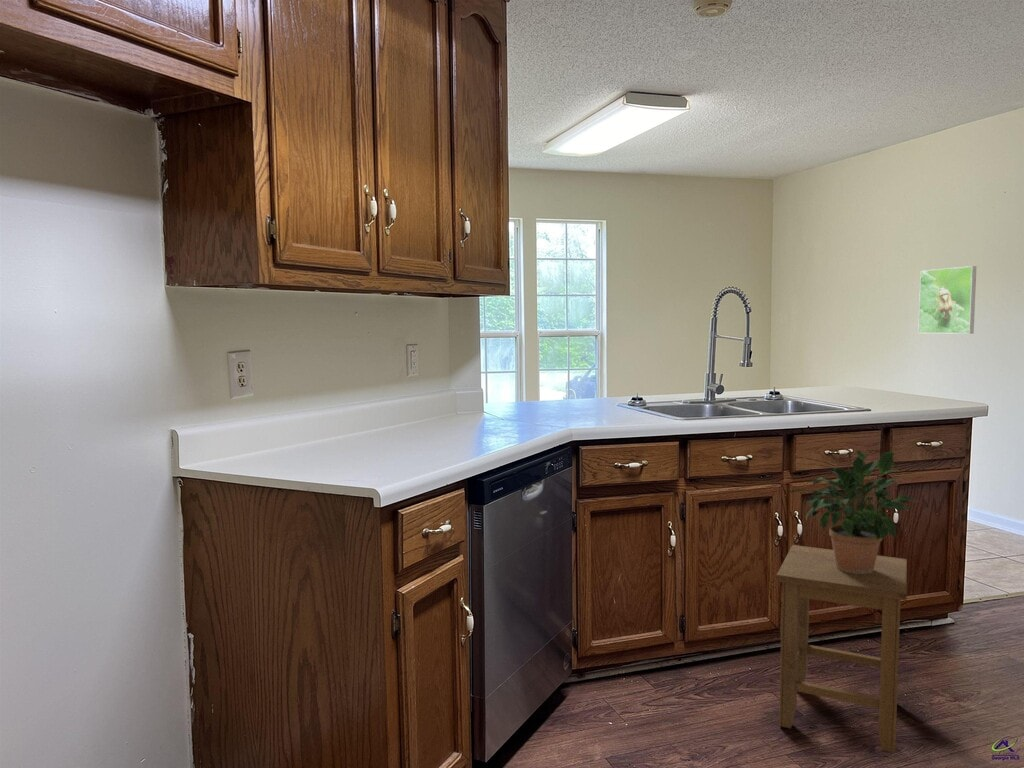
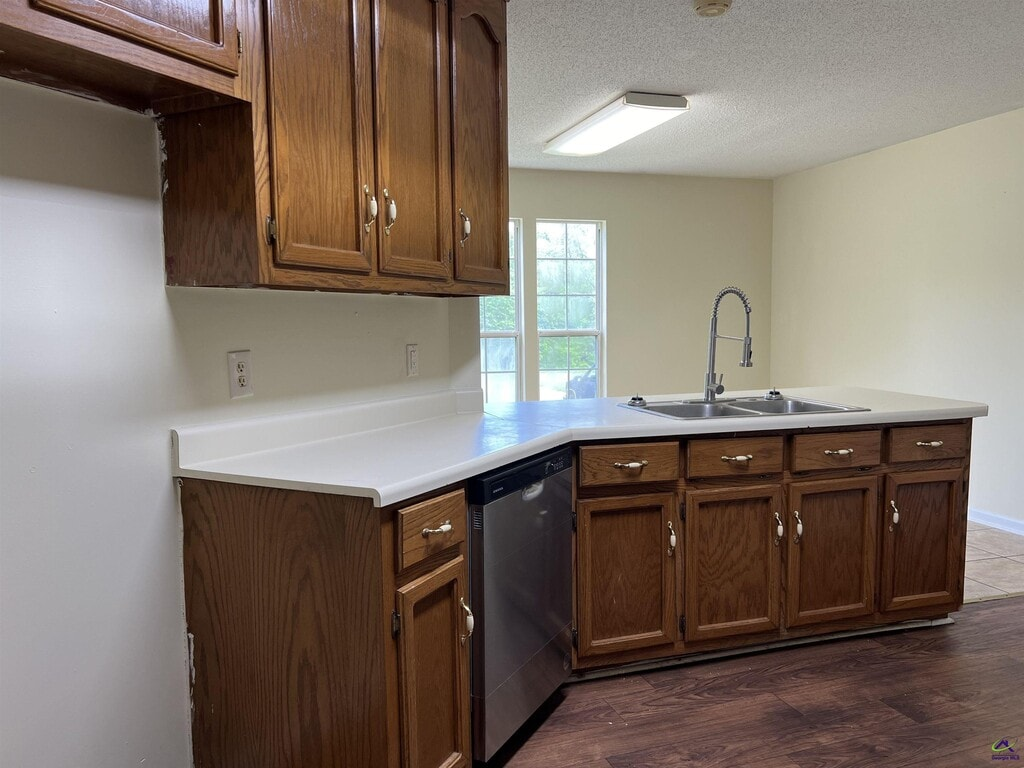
- potted plant [784,450,918,574]
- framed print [917,265,977,335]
- stool [775,544,908,754]
